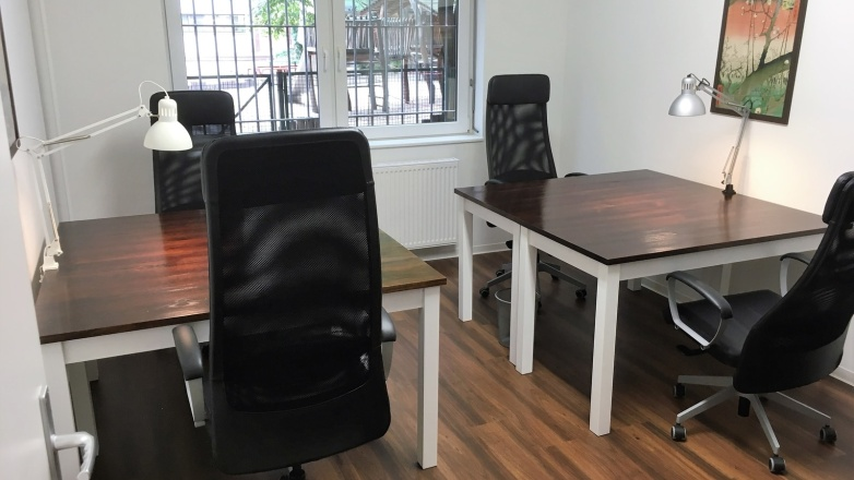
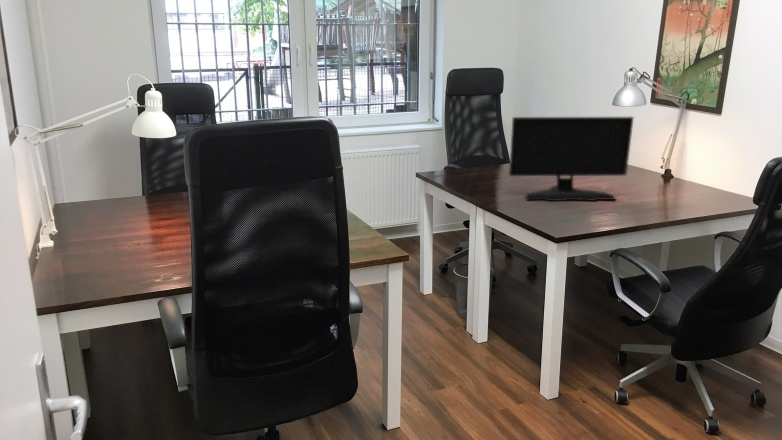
+ computer monitor [508,116,635,202]
